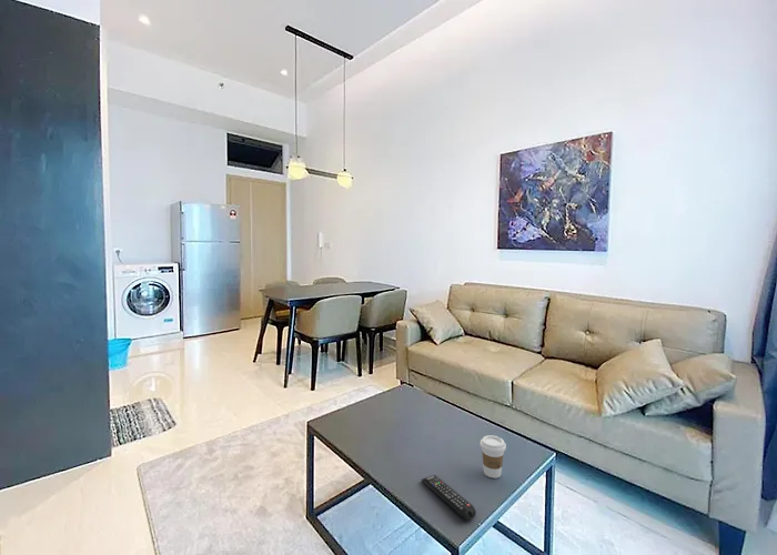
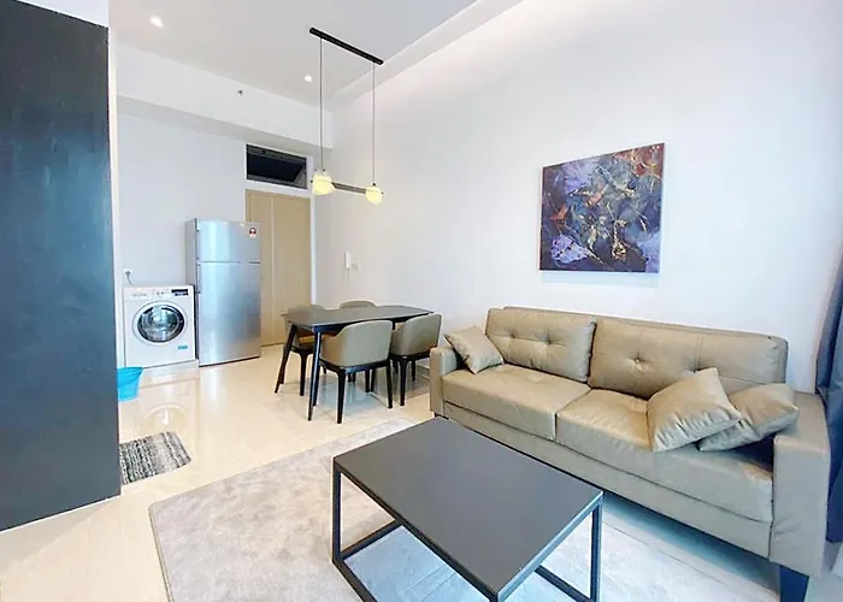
- remote control [421,474,477,522]
- coffee cup [480,434,507,480]
